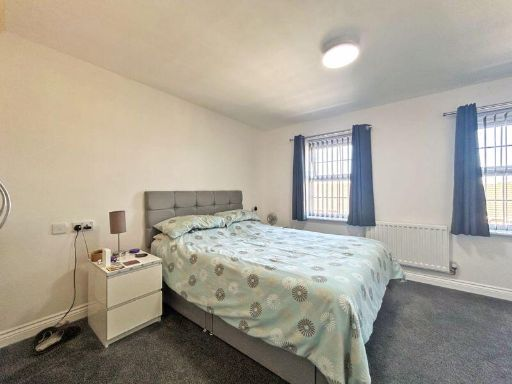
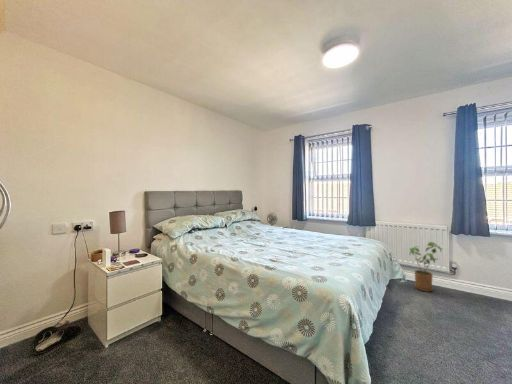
+ house plant [408,241,443,293]
